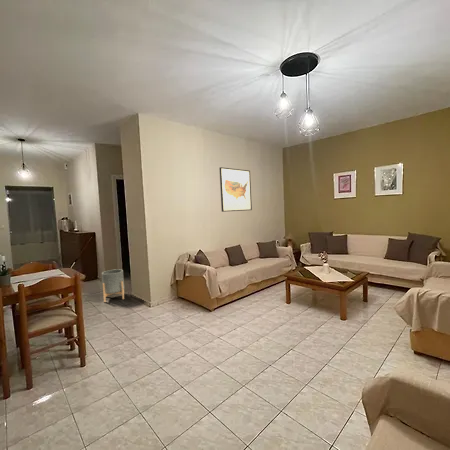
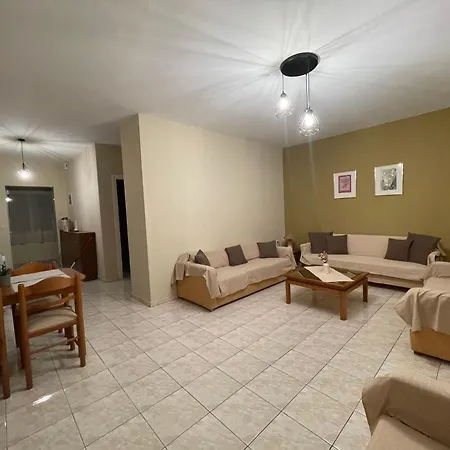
- wall art [218,166,253,213]
- planter [101,268,125,303]
